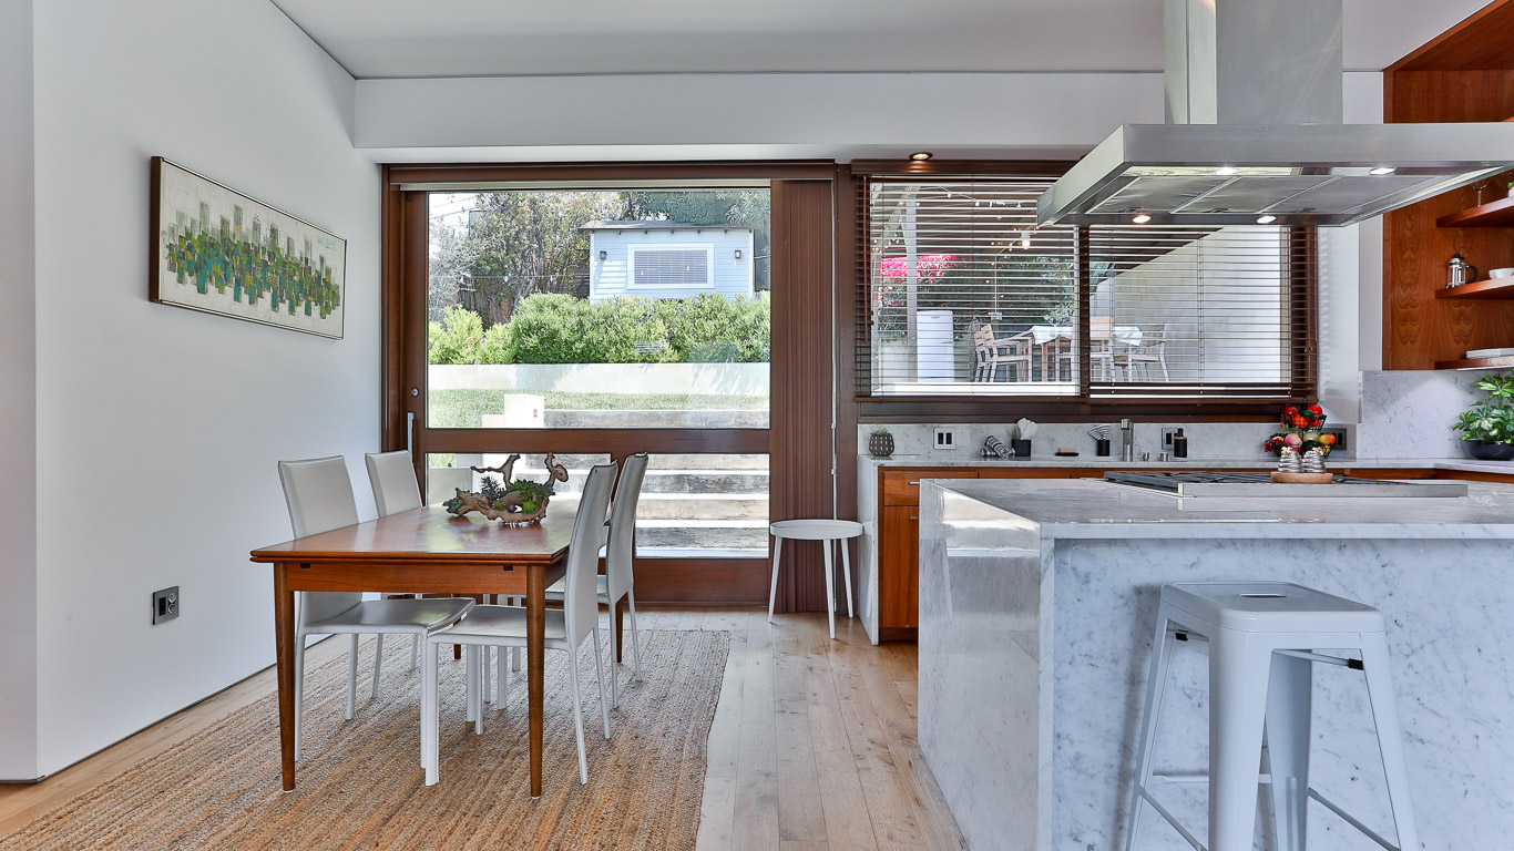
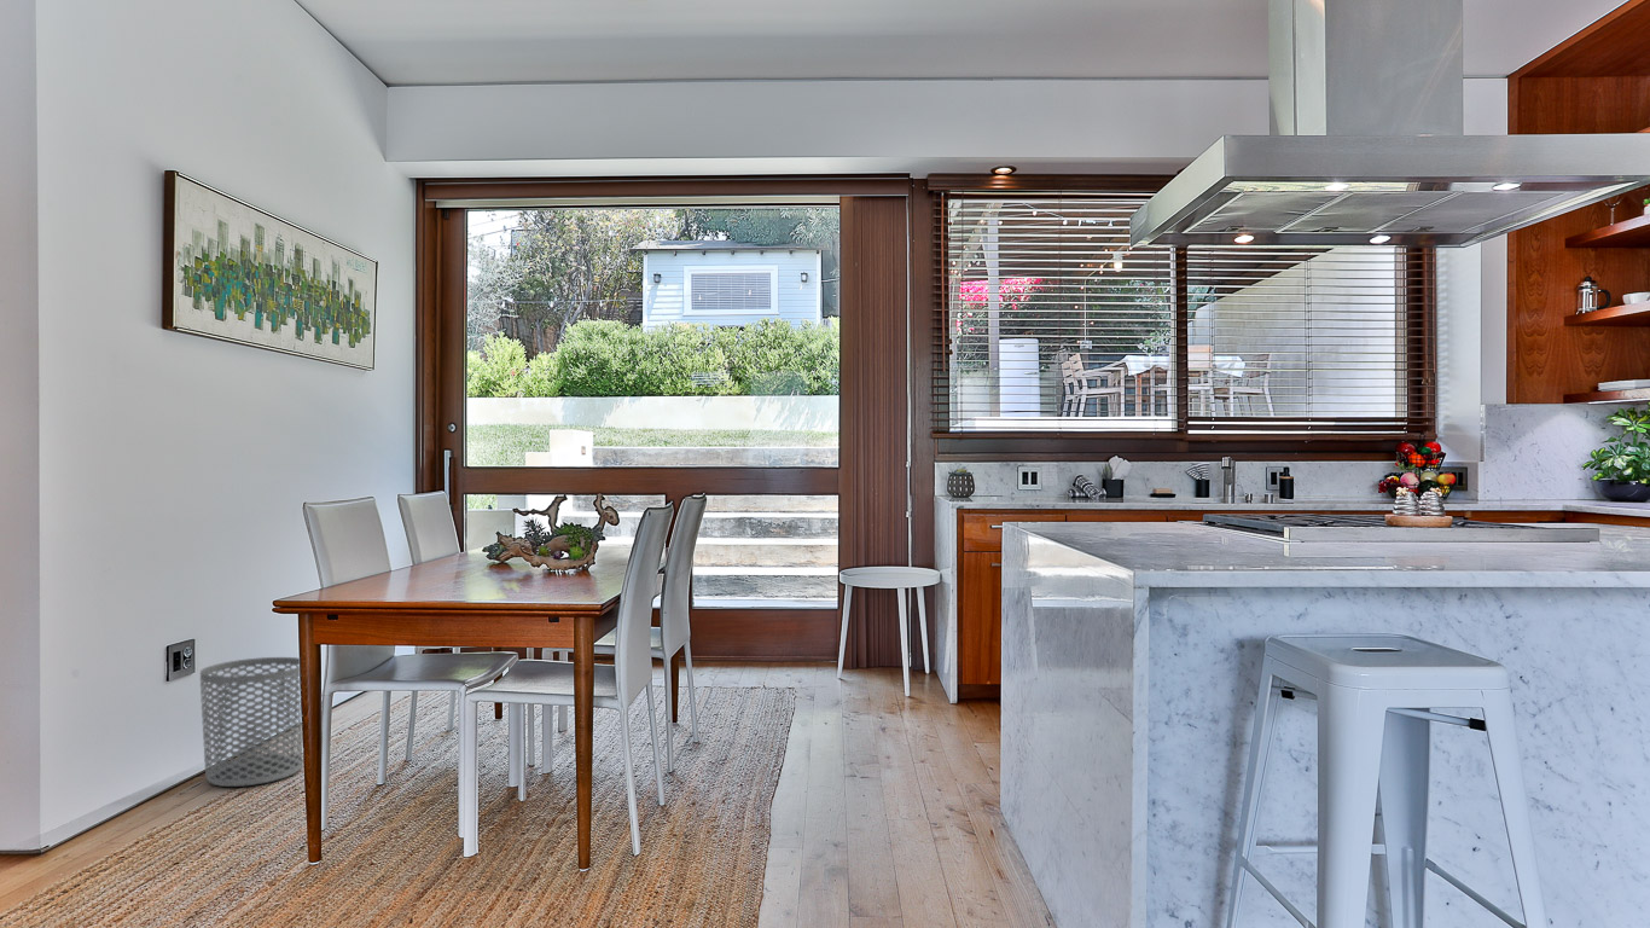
+ waste bin [199,656,304,788]
